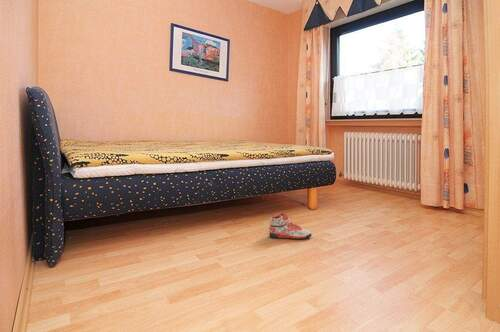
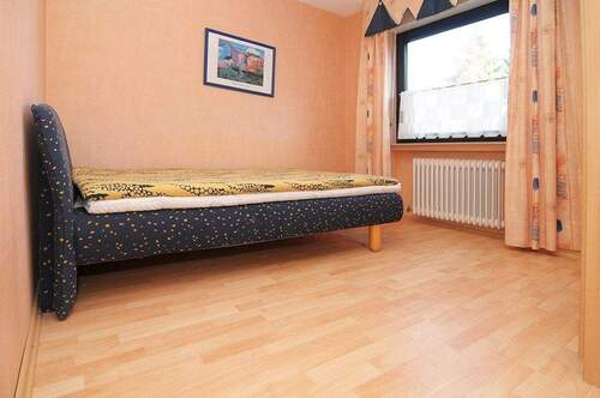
- sneaker [268,213,313,240]
